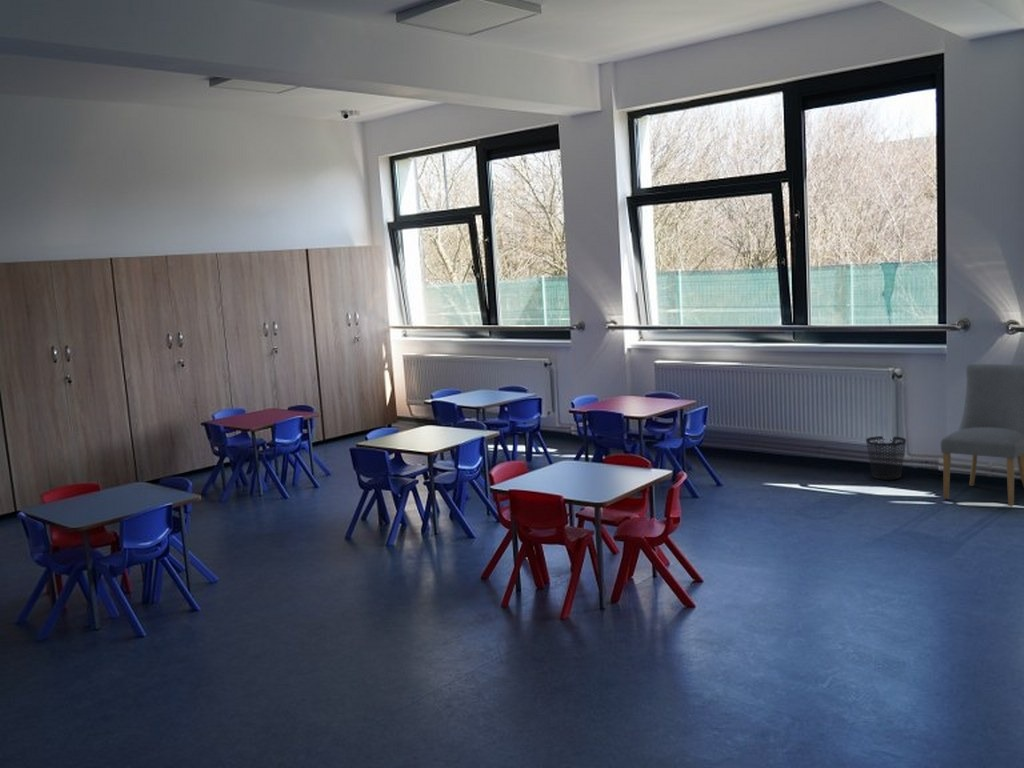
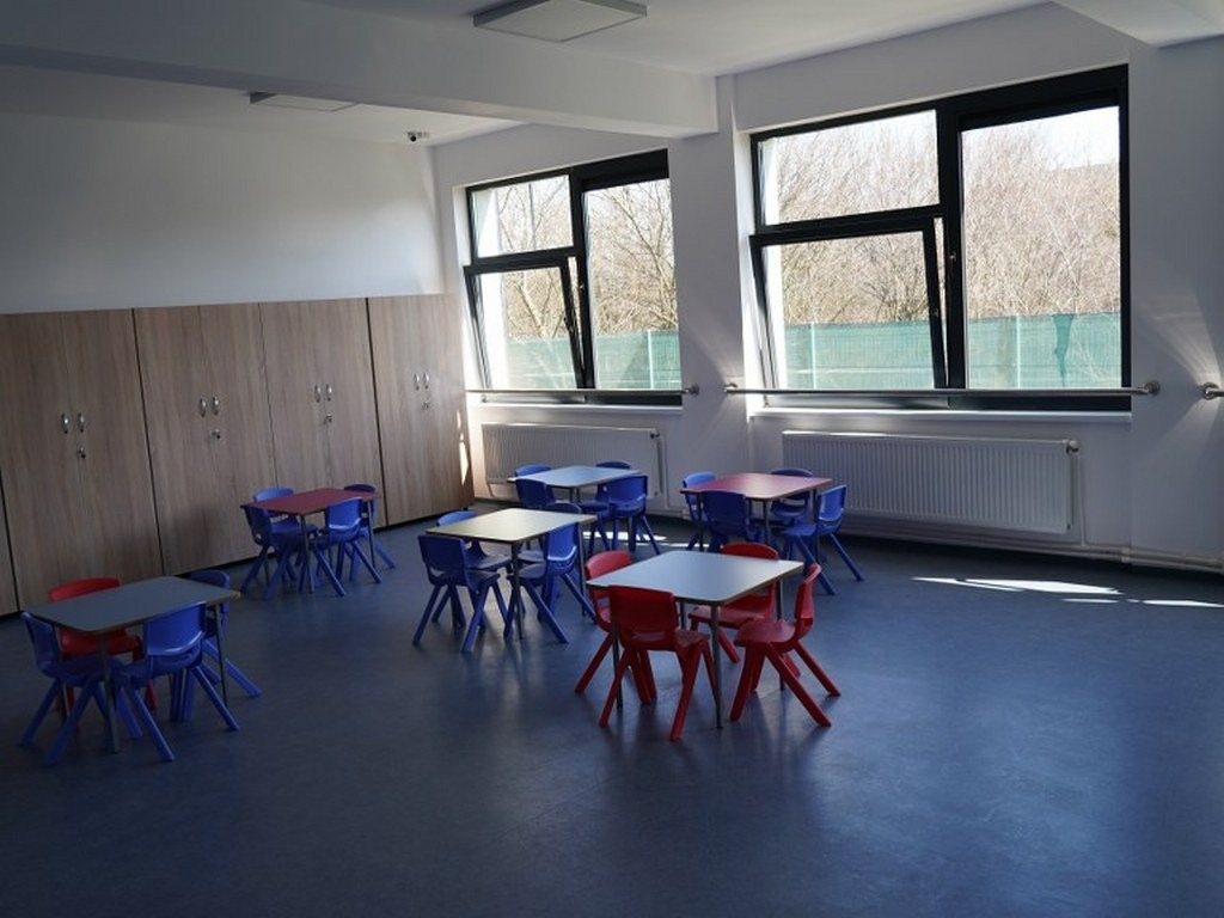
- chair [940,363,1024,508]
- wastebasket [865,435,907,481]
